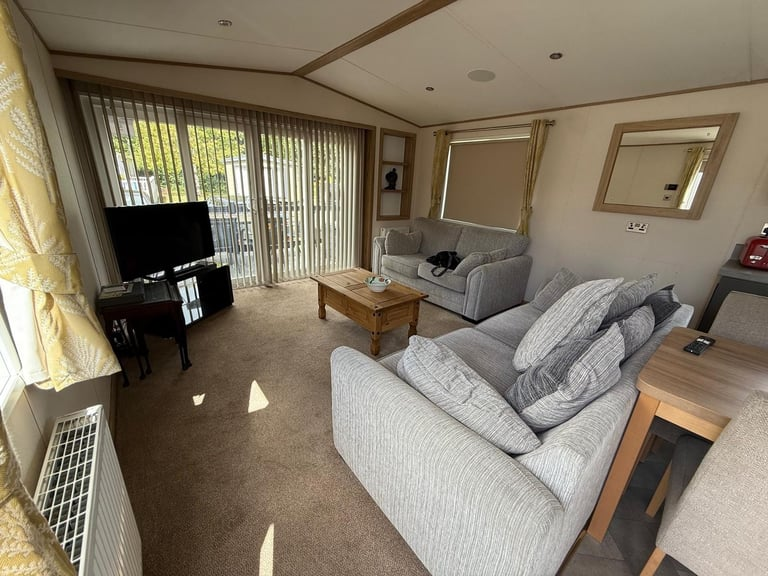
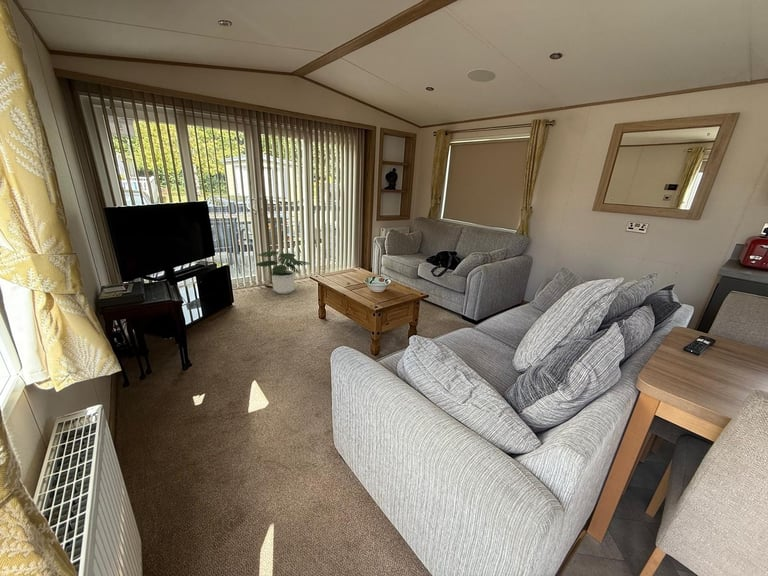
+ potted plant [255,250,311,295]
